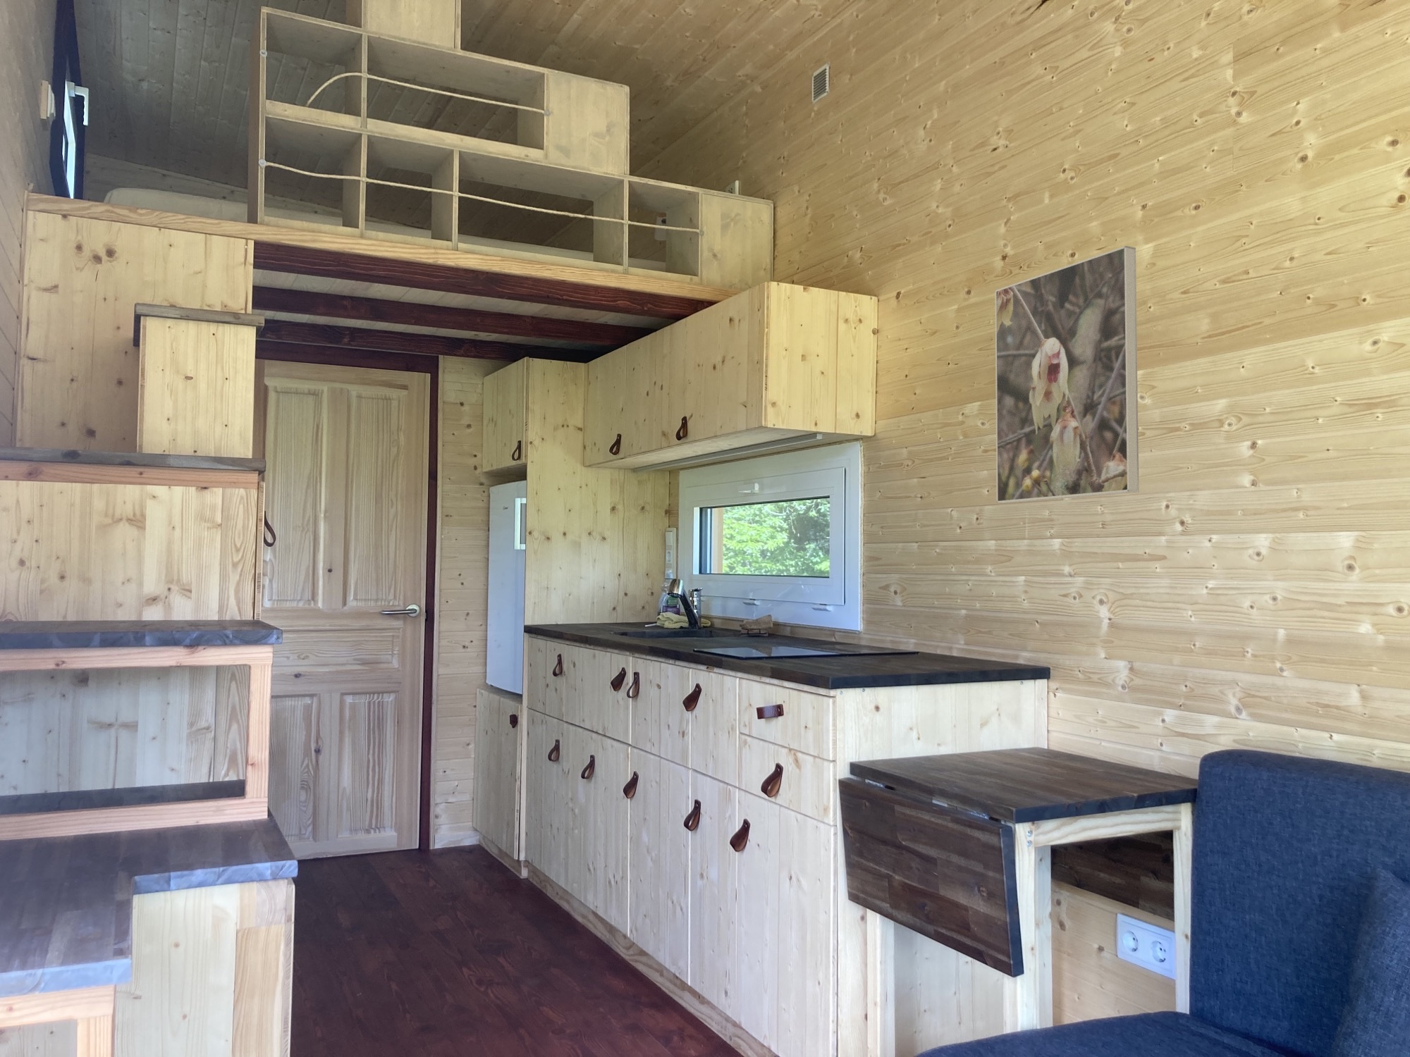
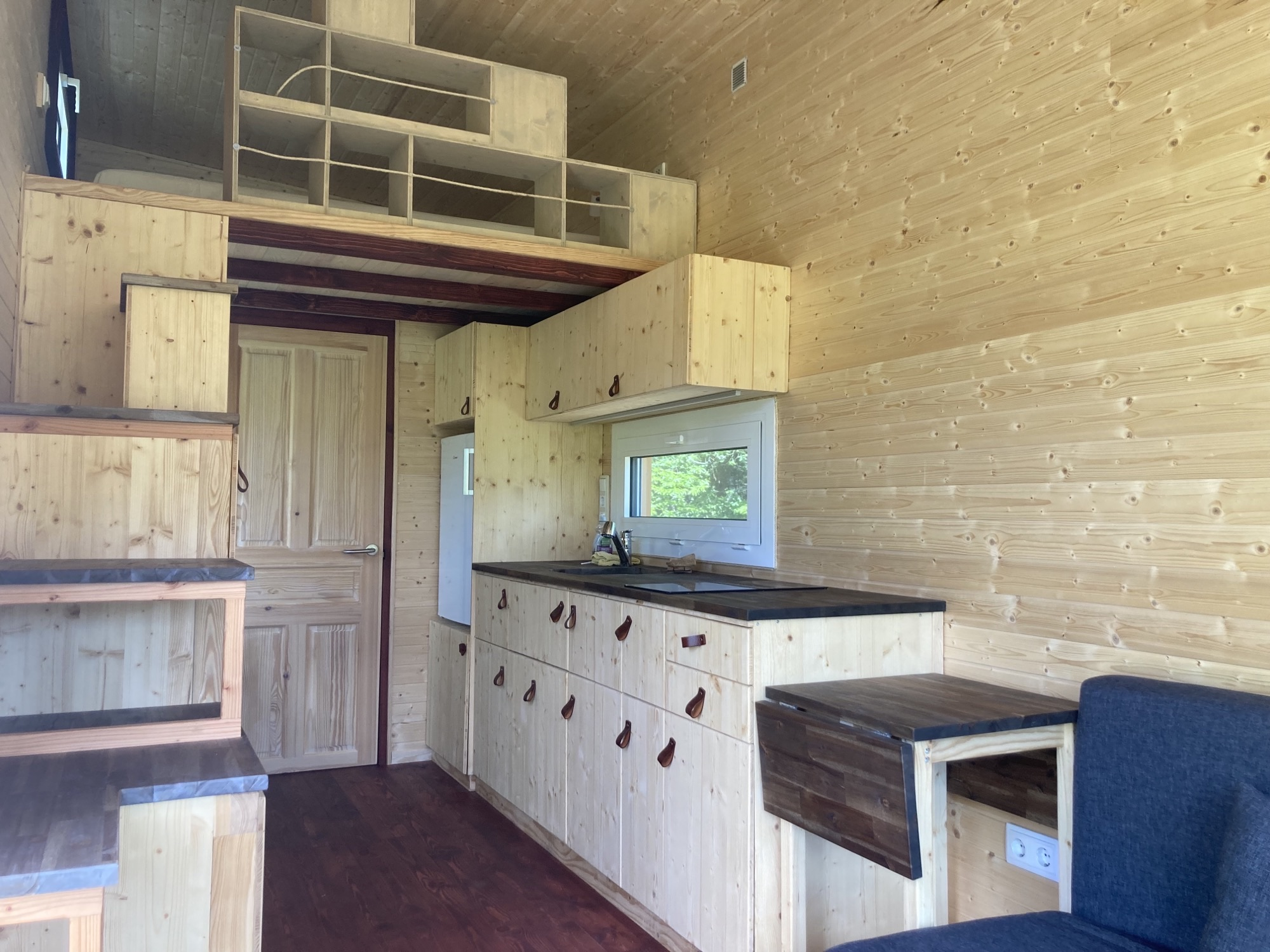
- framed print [995,245,1139,504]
